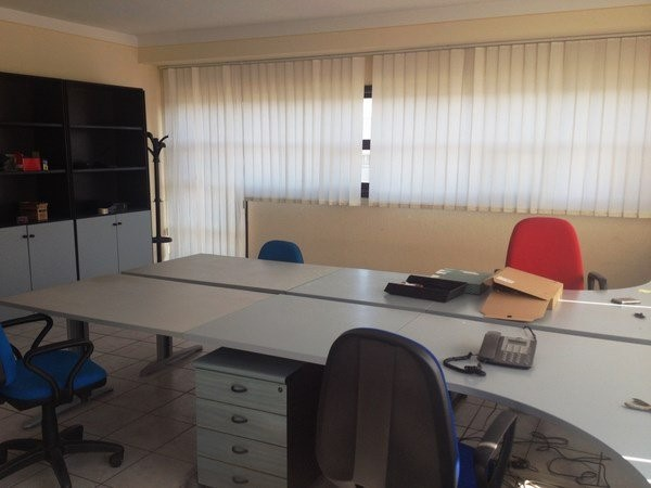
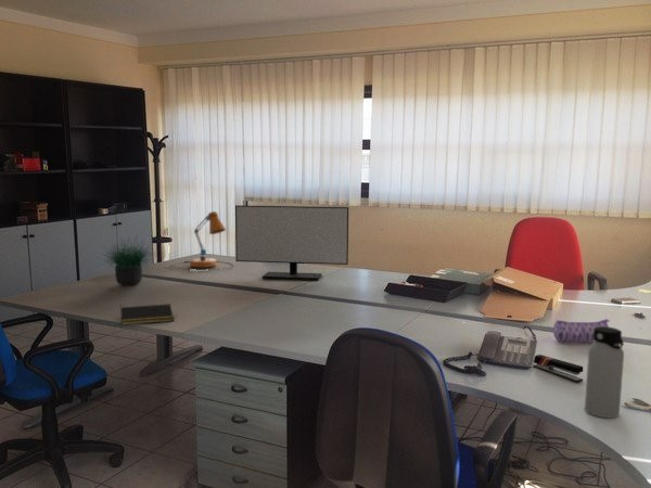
+ pencil case [552,318,611,343]
+ notepad [118,303,175,326]
+ stapler [532,354,584,383]
+ monitor [234,204,349,282]
+ potted plant [101,231,158,286]
+ desk lamp [168,210,234,271]
+ water bottle [584,326,625,419]
